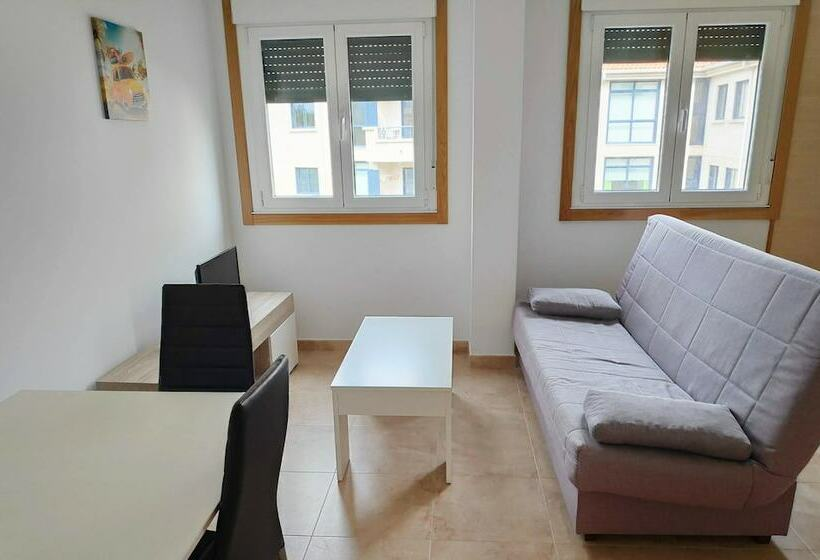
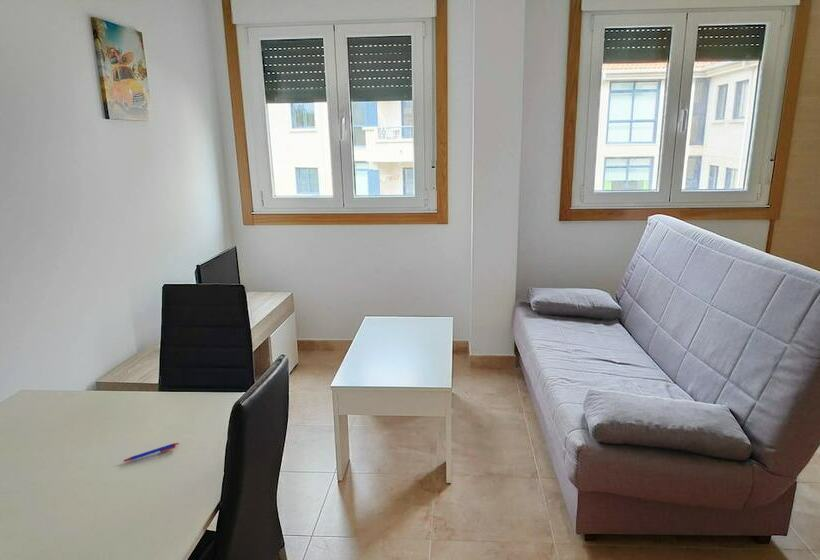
+ pen [121,442,180,463]
